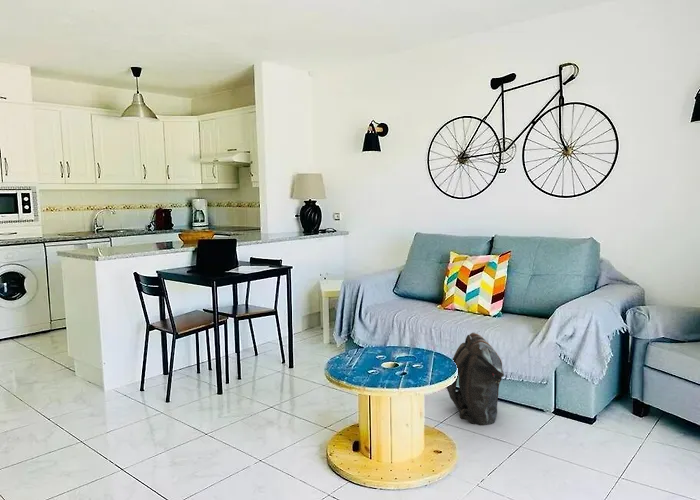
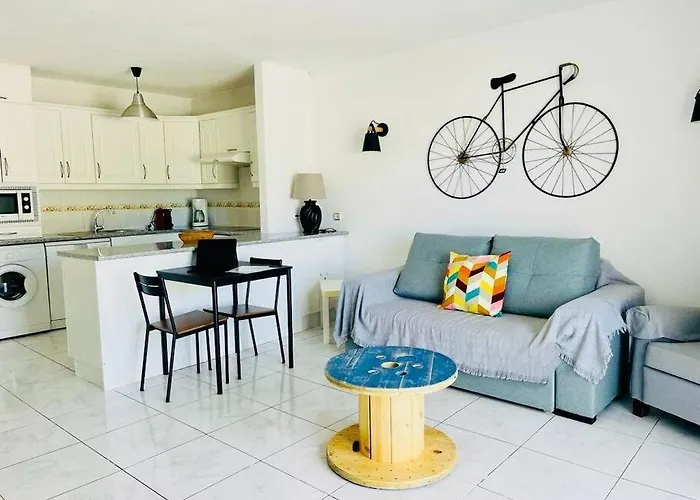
- backpack [446,331,505,426]
